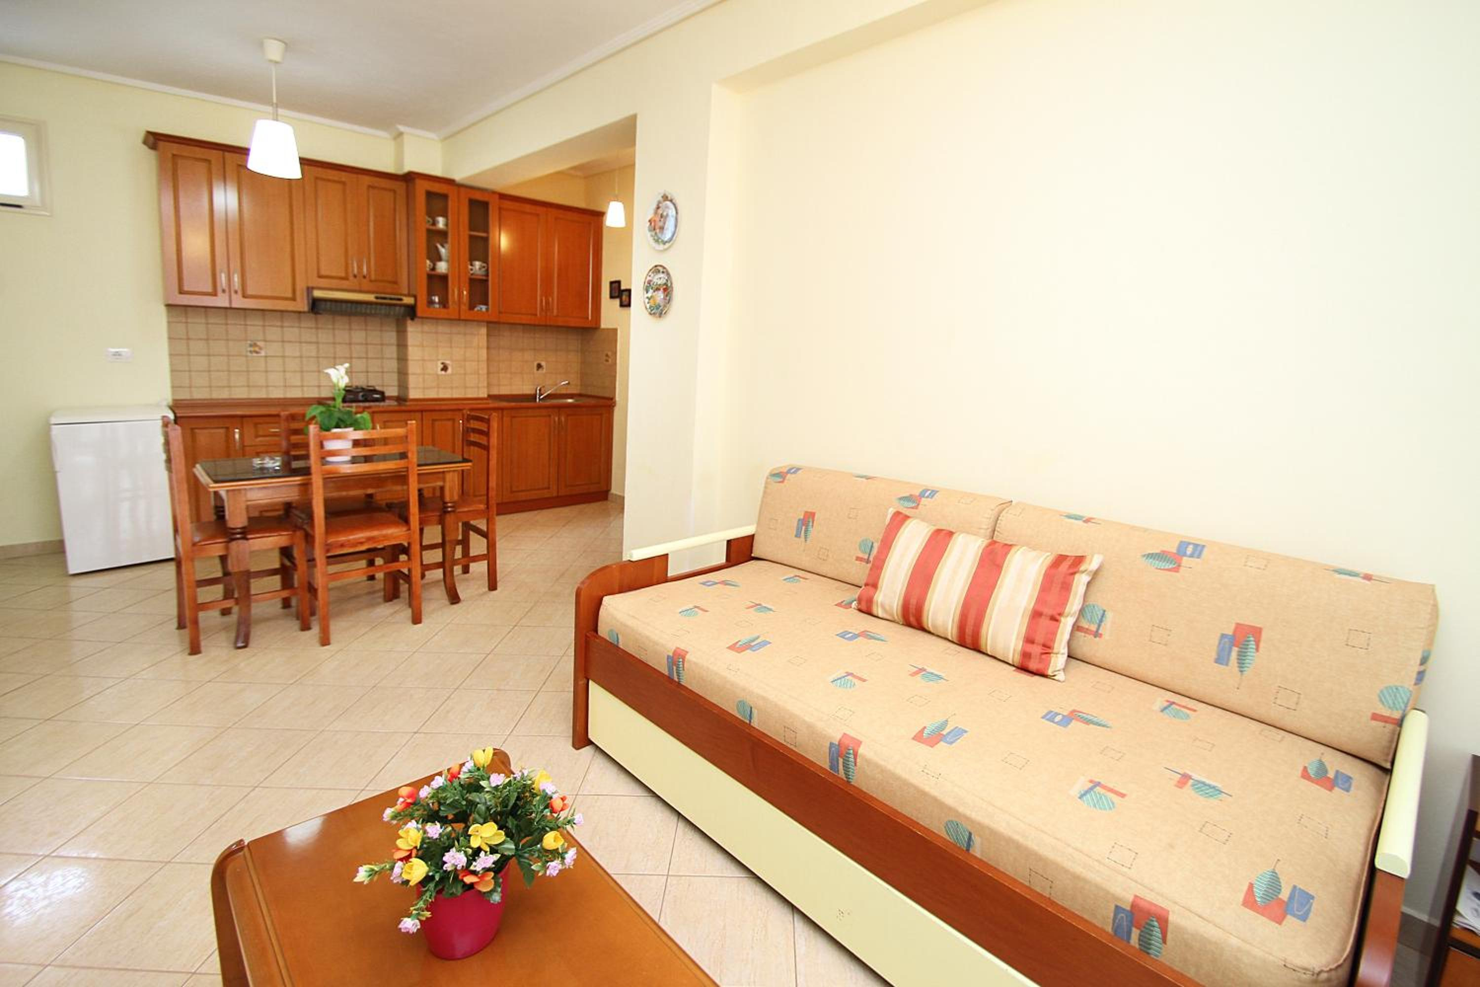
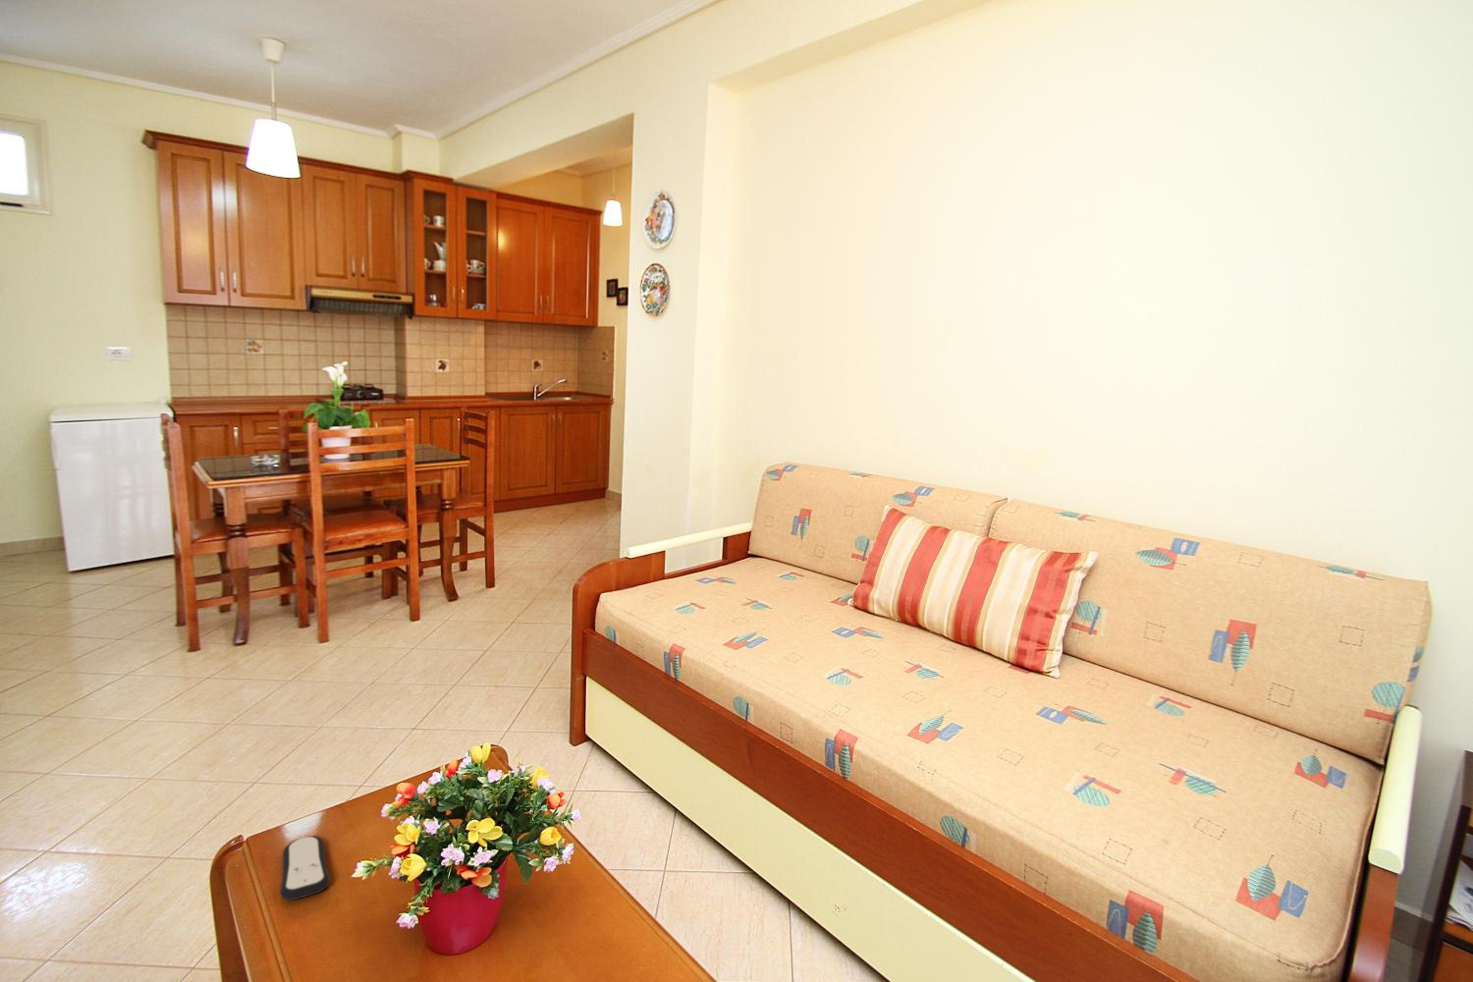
+ remote control [279,835,331,901]
